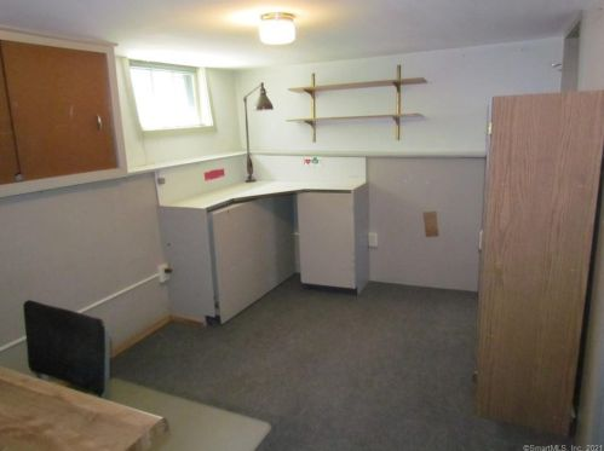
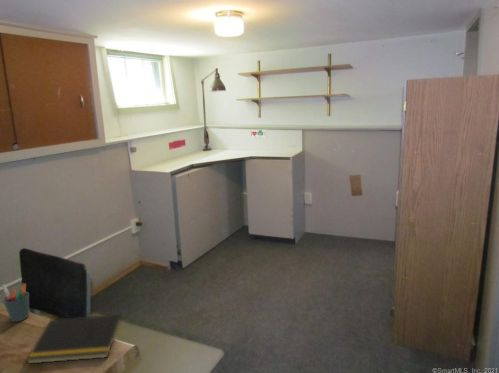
+ notepad [26,313,122,365]
+ pen holder [1,283,30,323]
